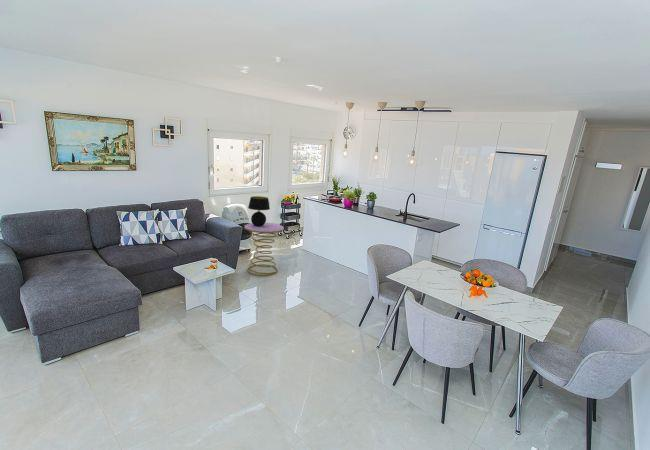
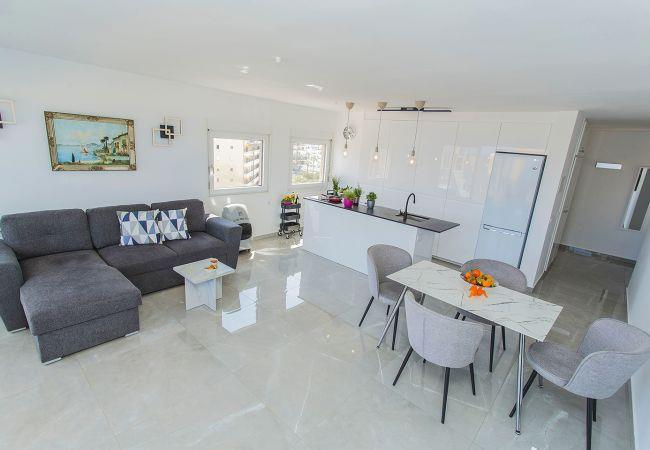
- table lamp [247,195,271,226]
- side table [244,222,285,277]
